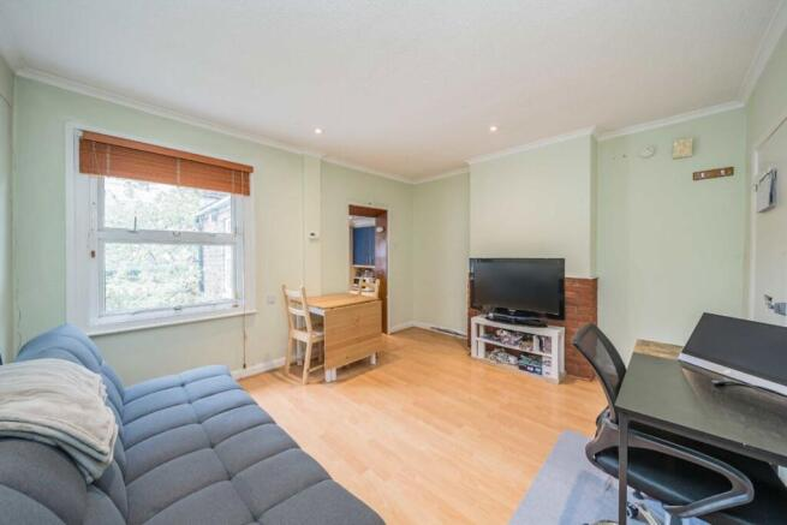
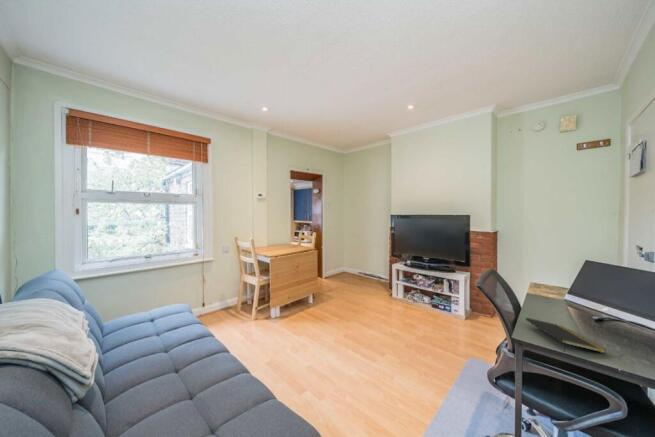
+ notepad [525,317,606,354]
